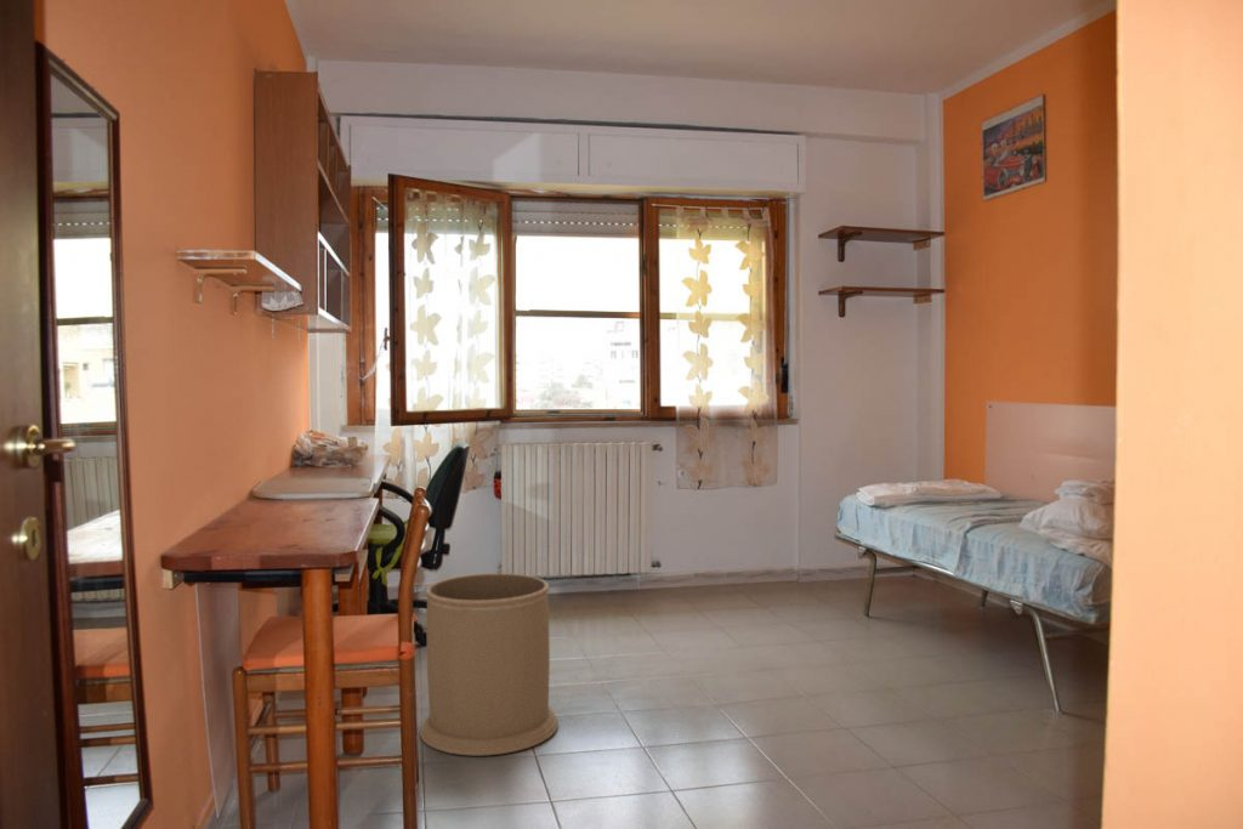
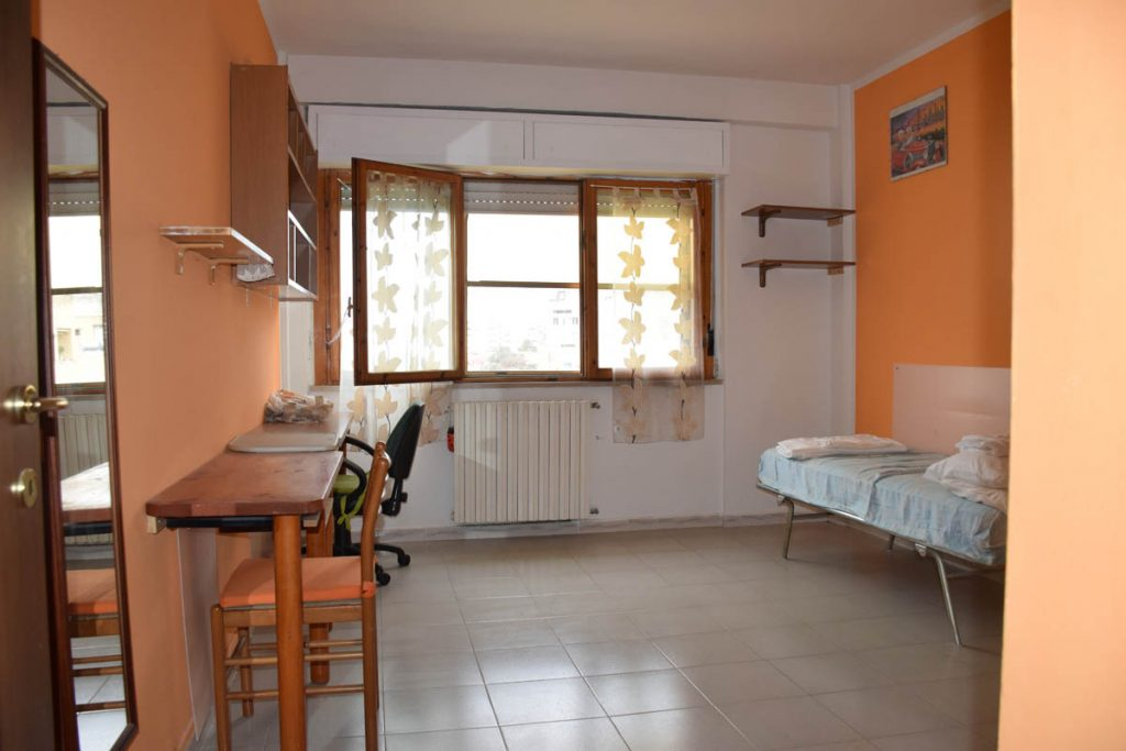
- trash can [419,573,560,757]
